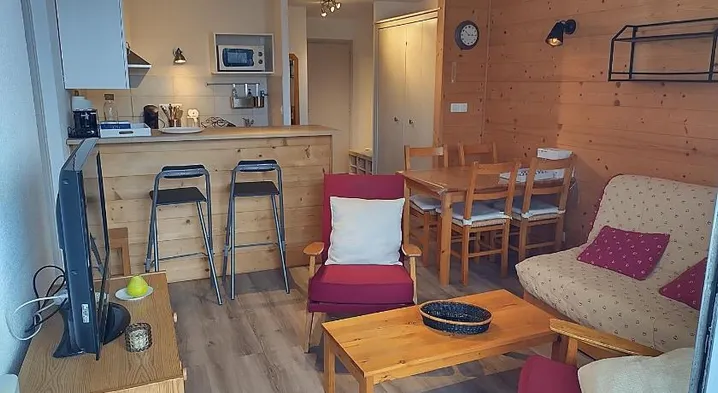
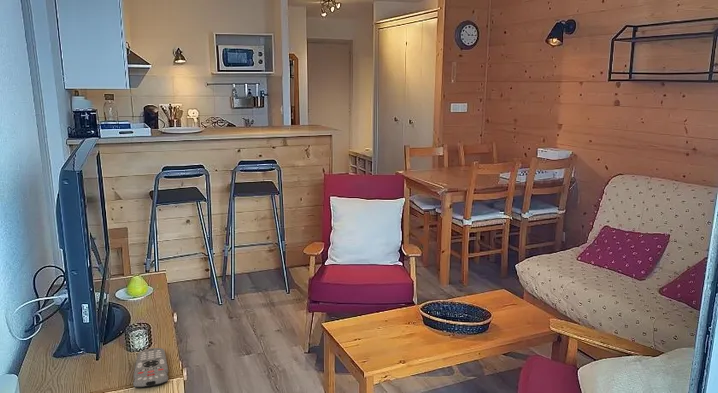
+ remote control [132,347,169,389]
